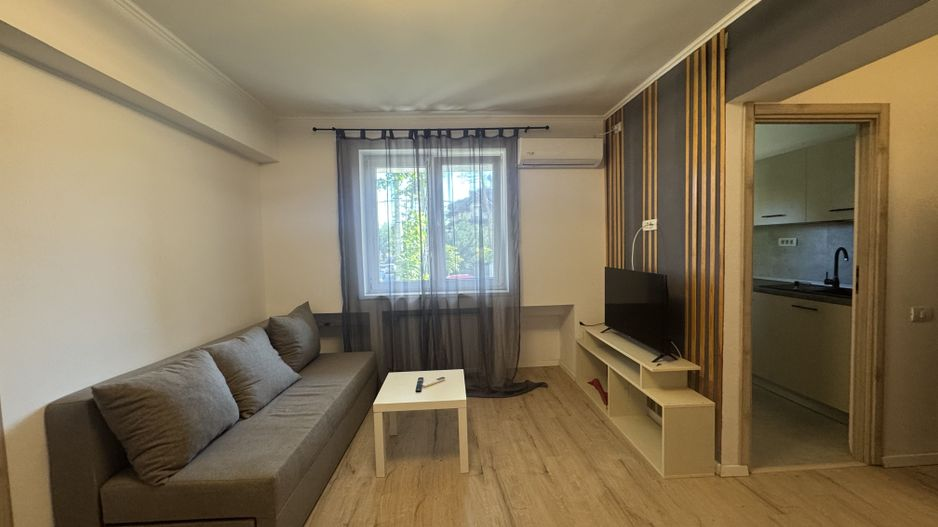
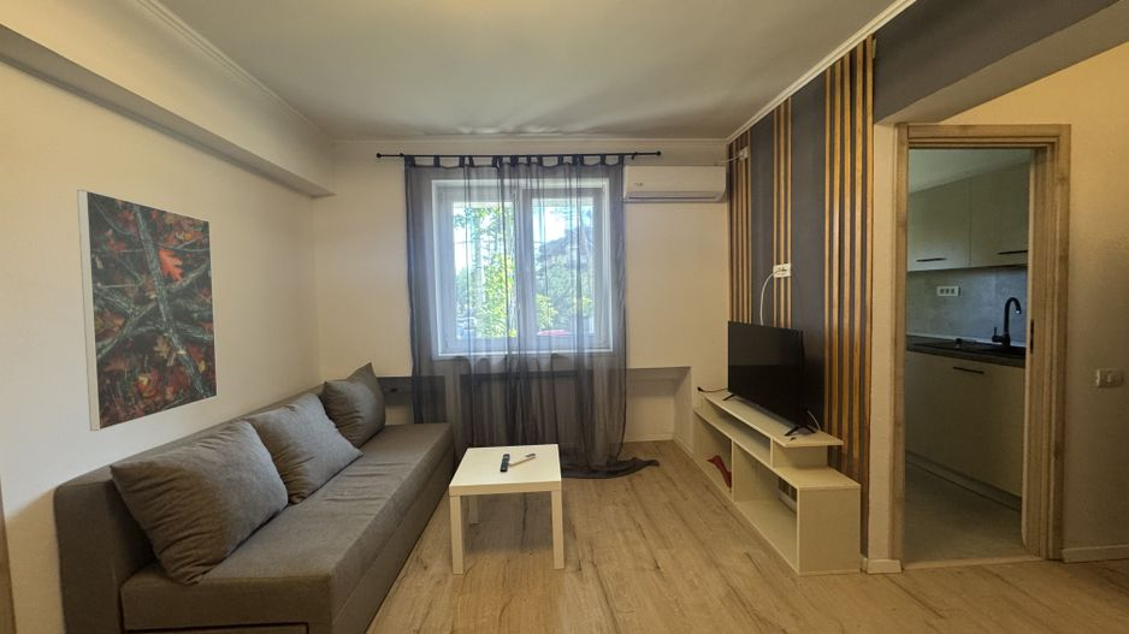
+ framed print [76,189,219,432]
